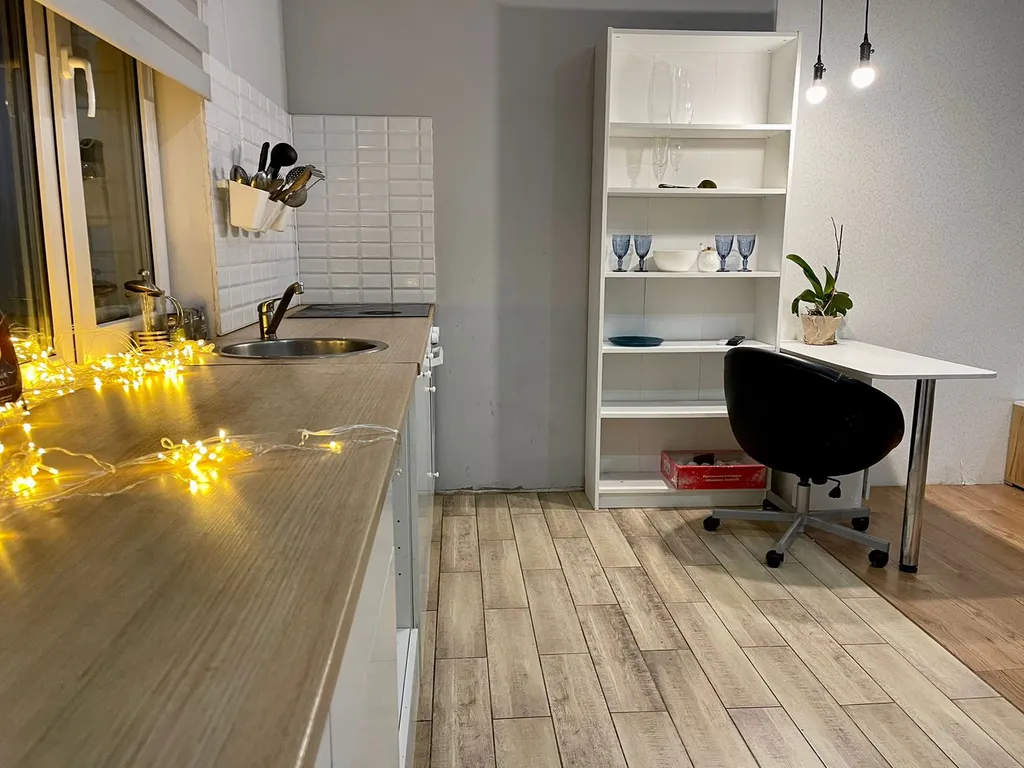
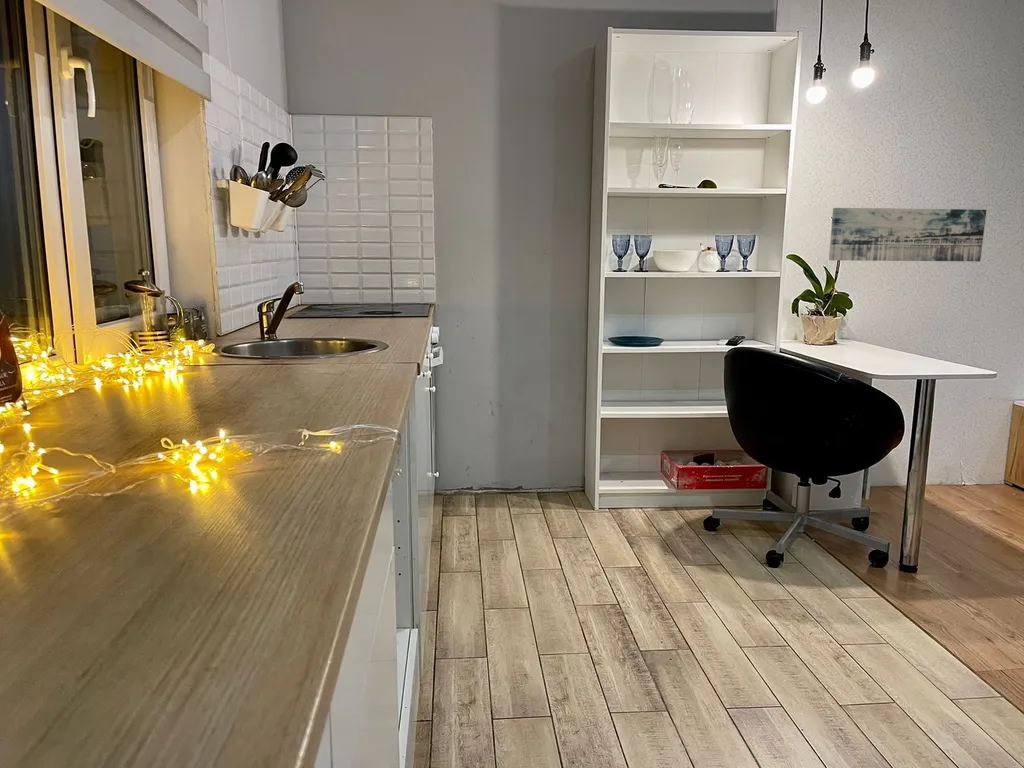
+ wall art [828,207,987,262]
